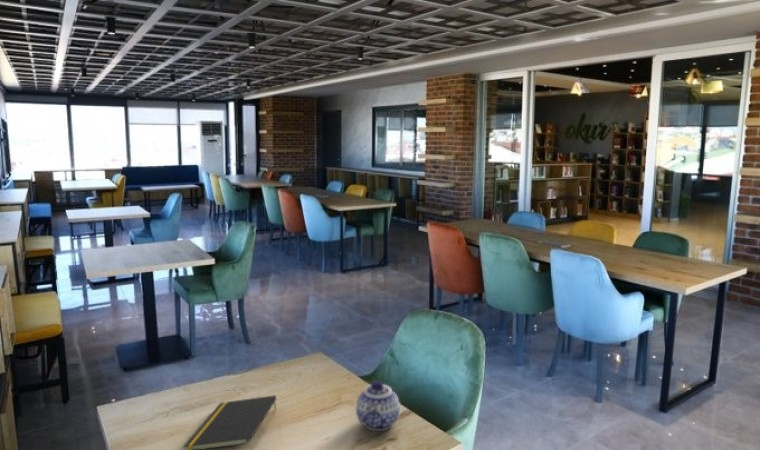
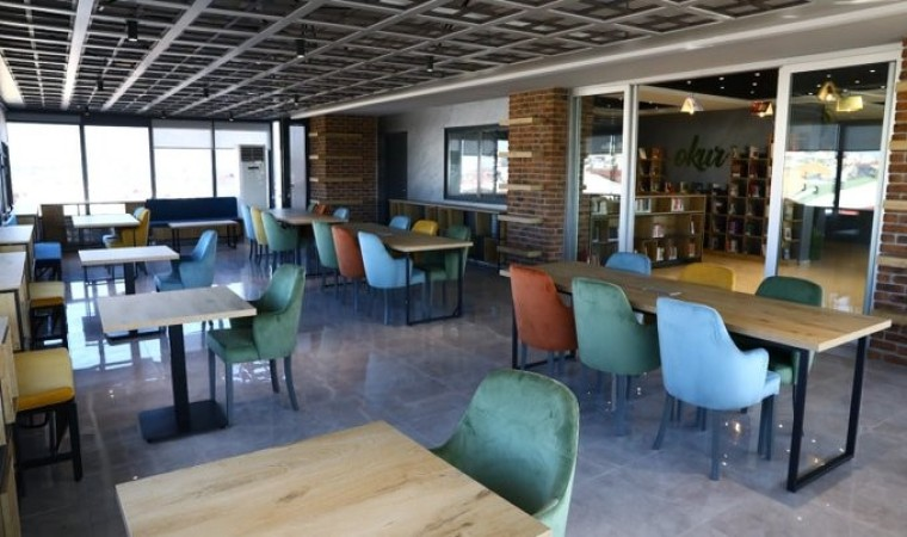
- teapot [355,380,401,432]
- notepad [182,394,277,450]
